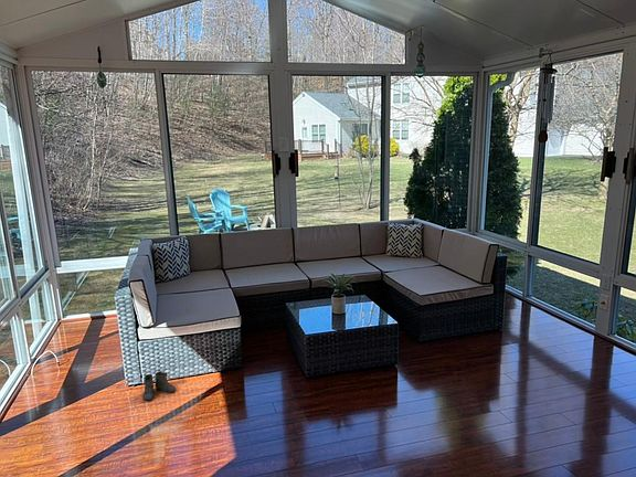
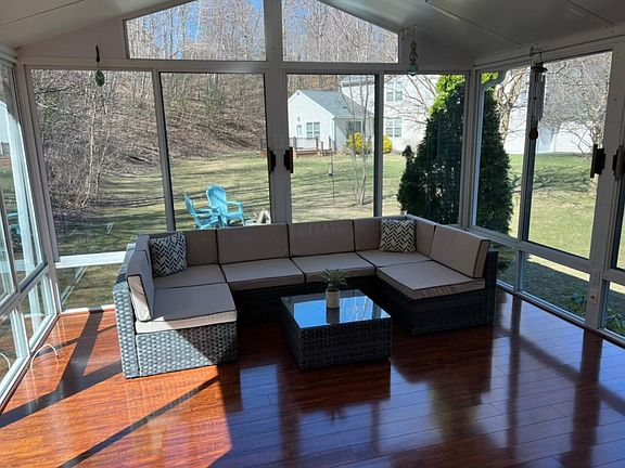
- boots [137,370,177,402]
